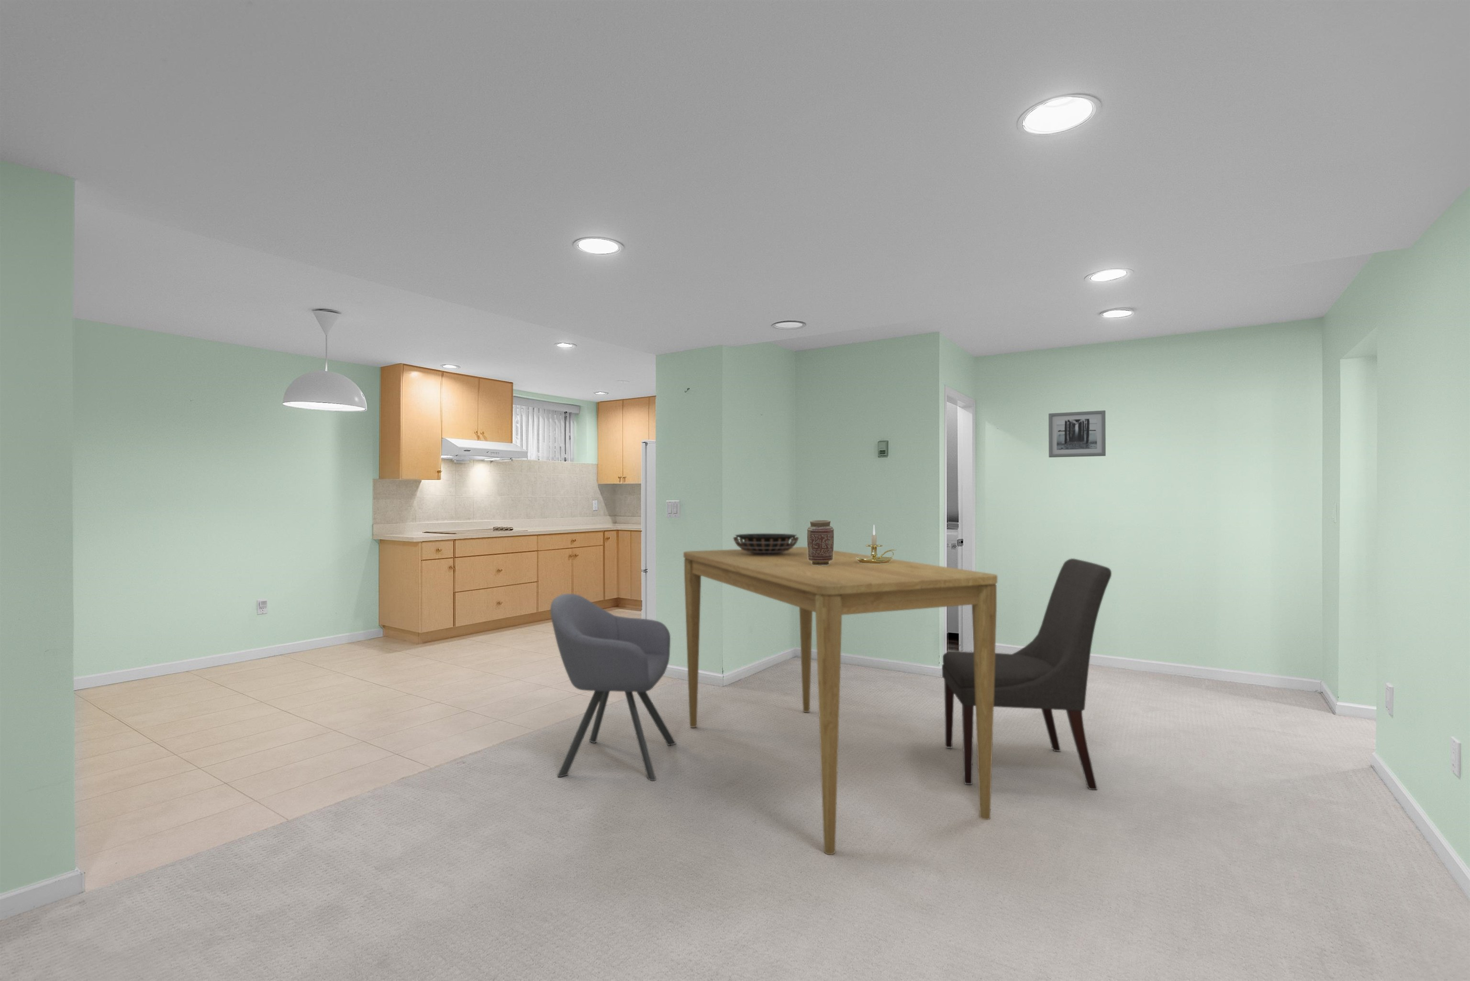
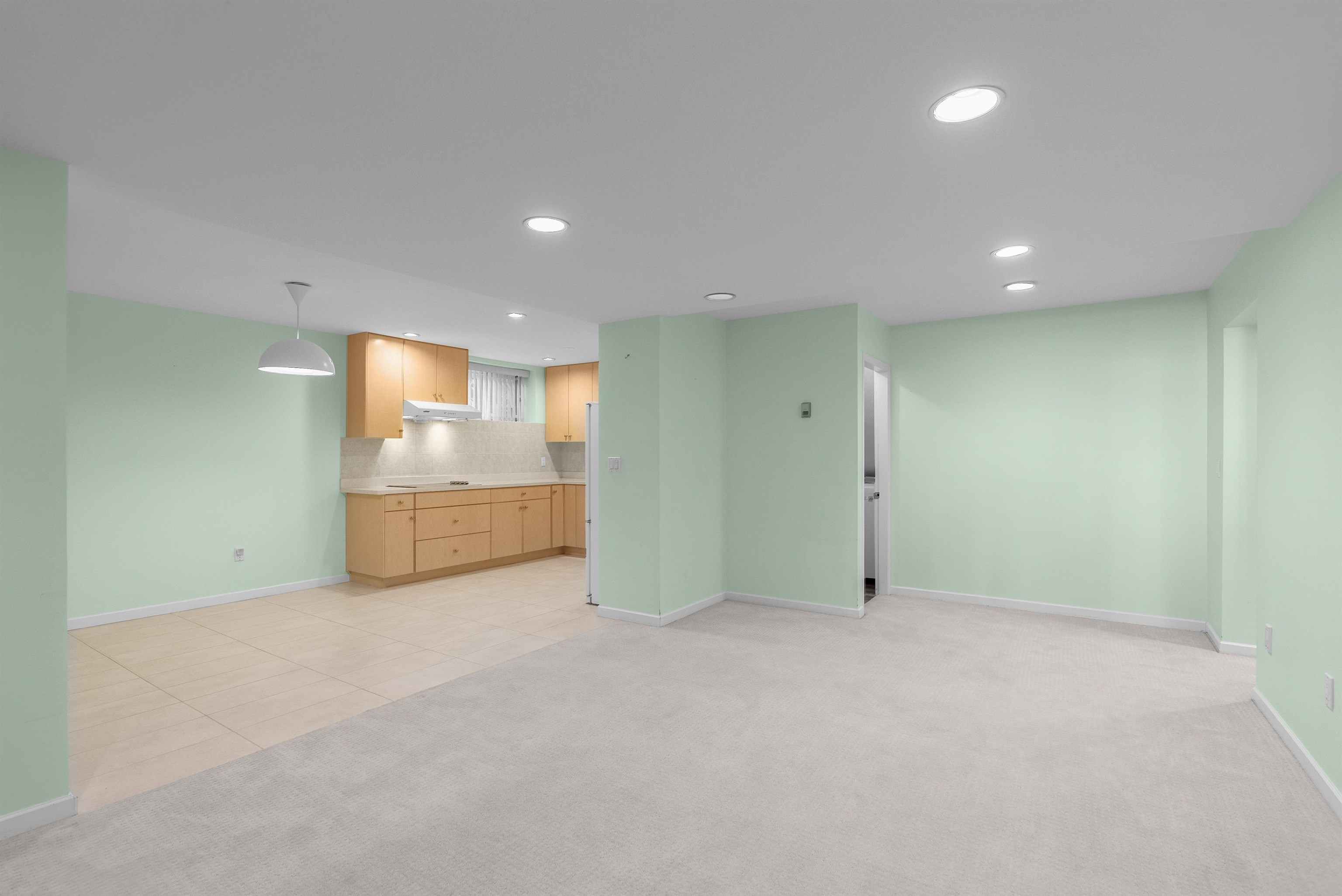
- candle holder [857,524,897,564]
- wall art [1048,409,1106,458]
- vase [807,520,835,566]
- chair [550,593,677,781]
- dining table [682,546,998,855]
- decorative bowl [733,533,800,555]
- chair [941,558,1112,790]
